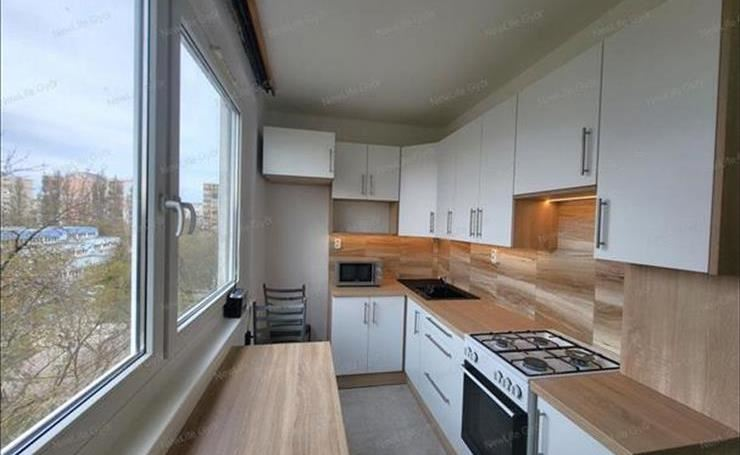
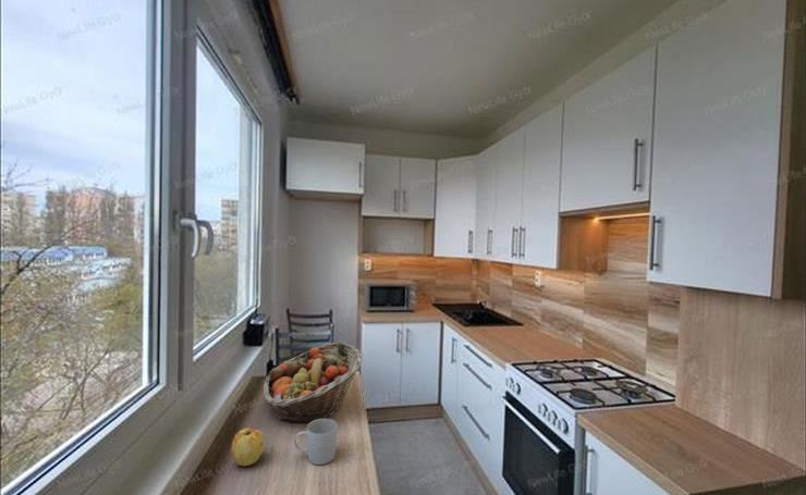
+ fruit basket [262,342,364,425]
+ apple [230,426,266,467]
+ mug [293,418,339,466]
